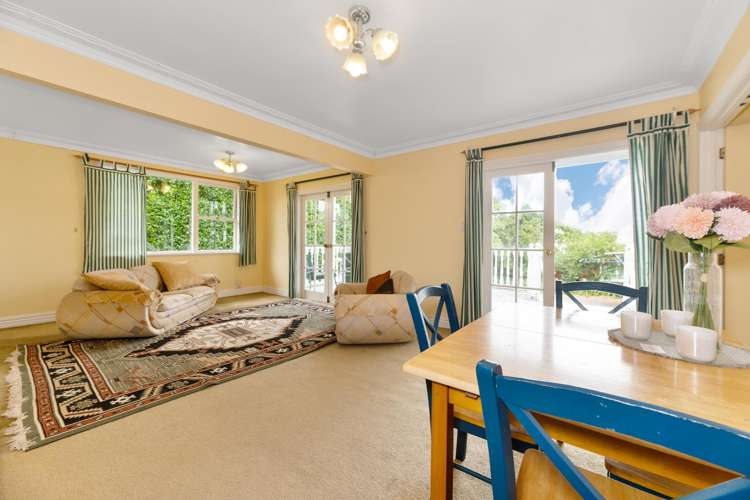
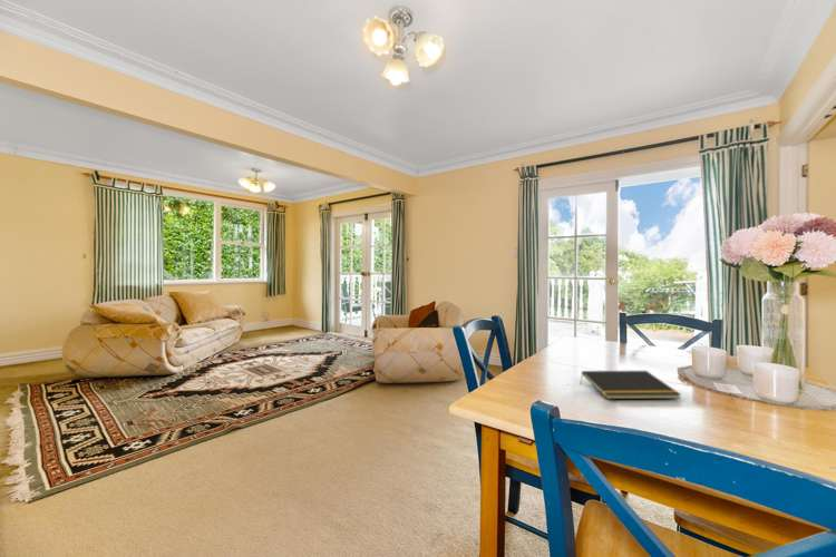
+ notepad [580,370,682,400]
